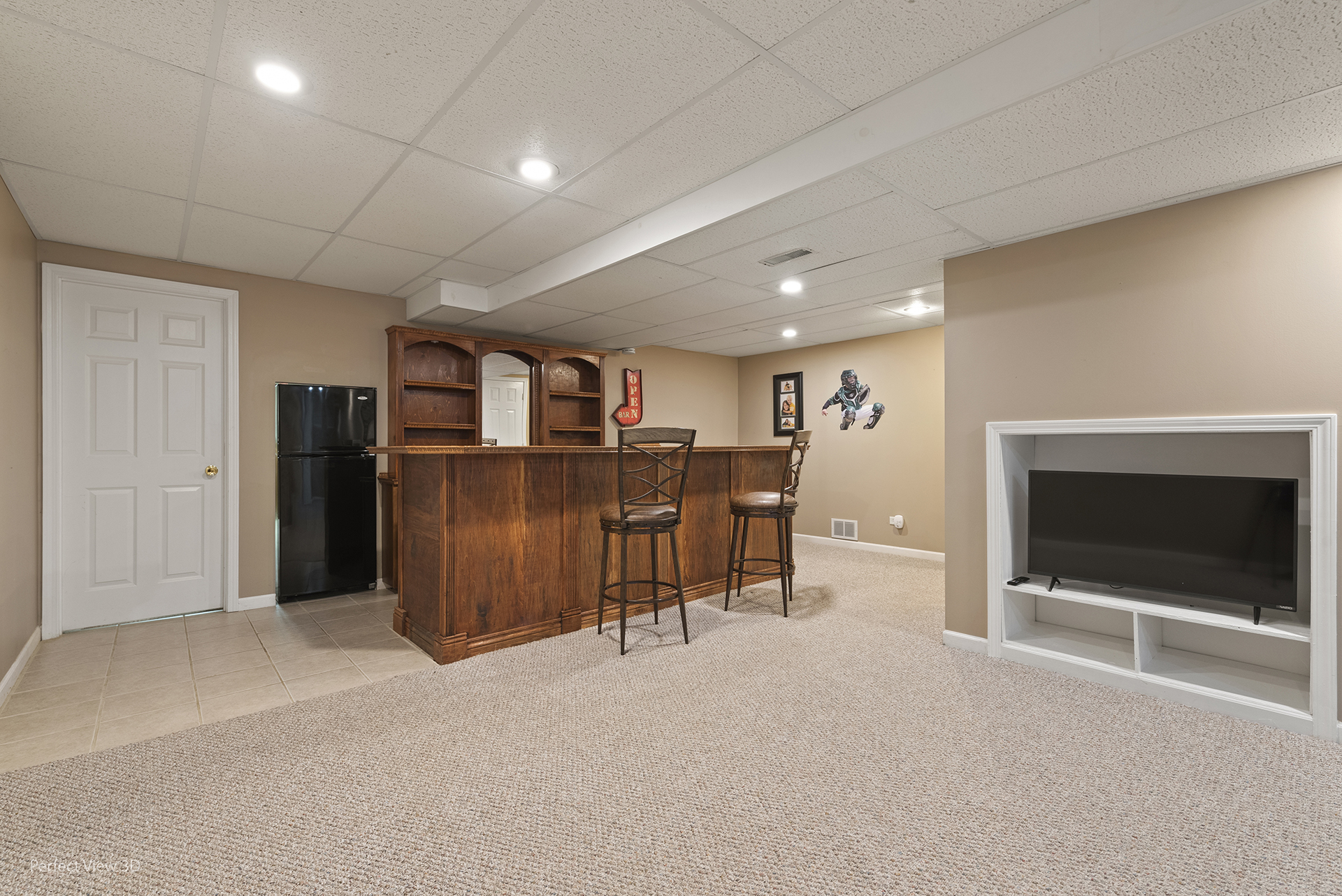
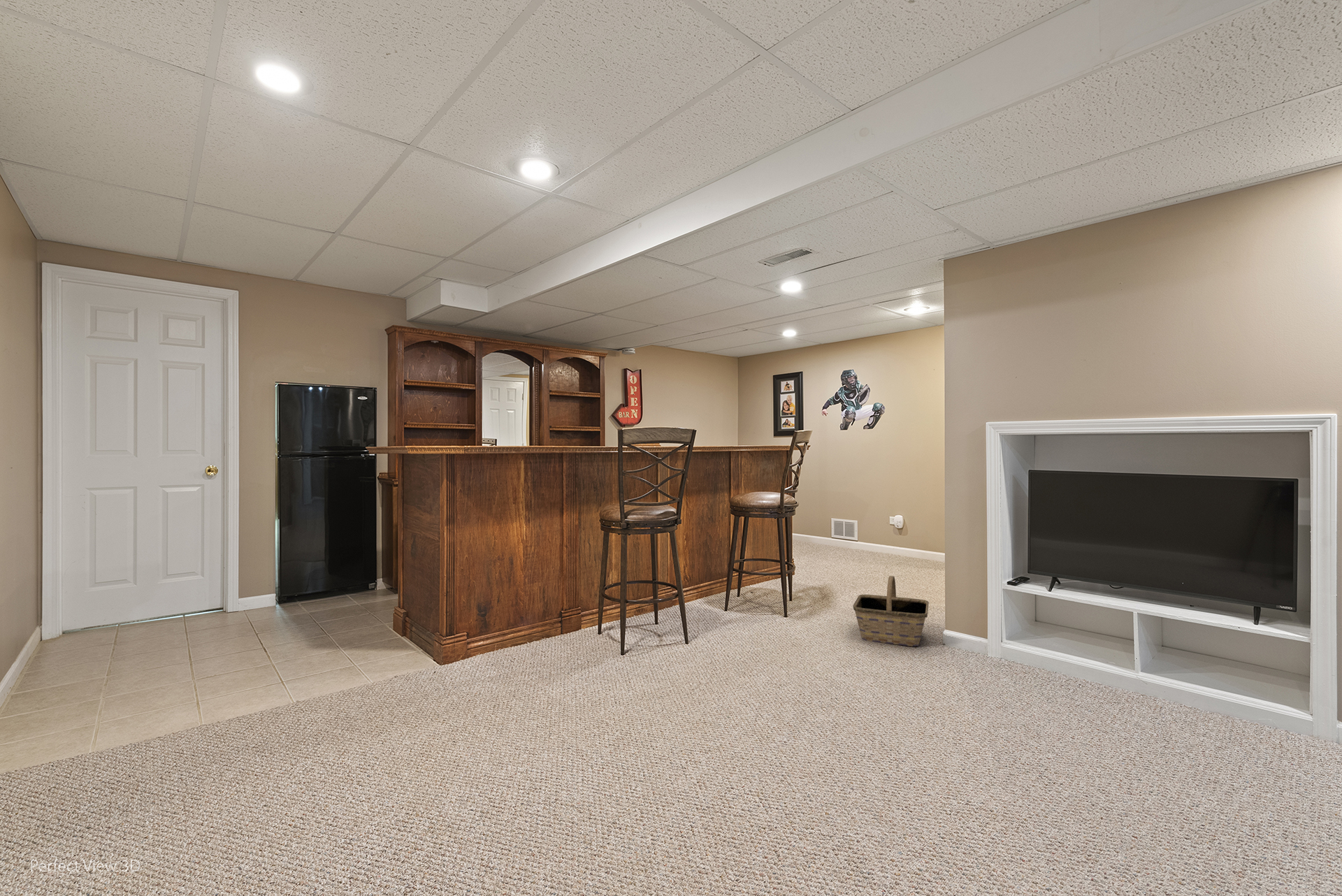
+ basket [852,575,930,647]
